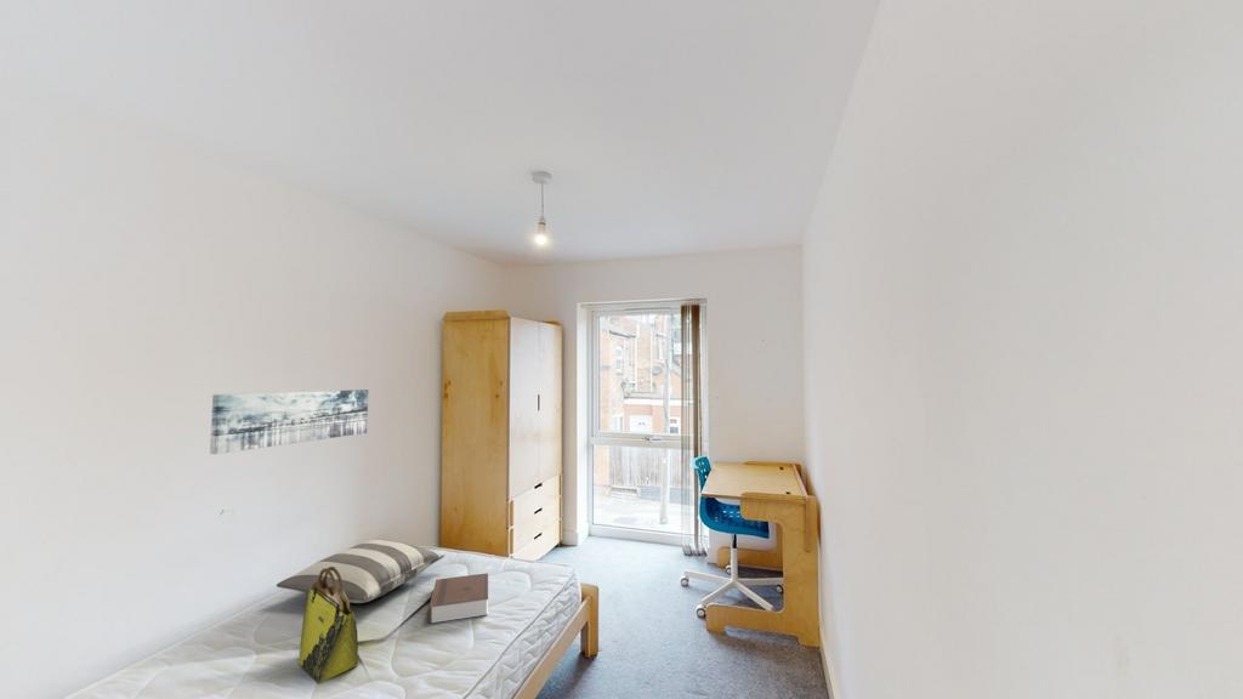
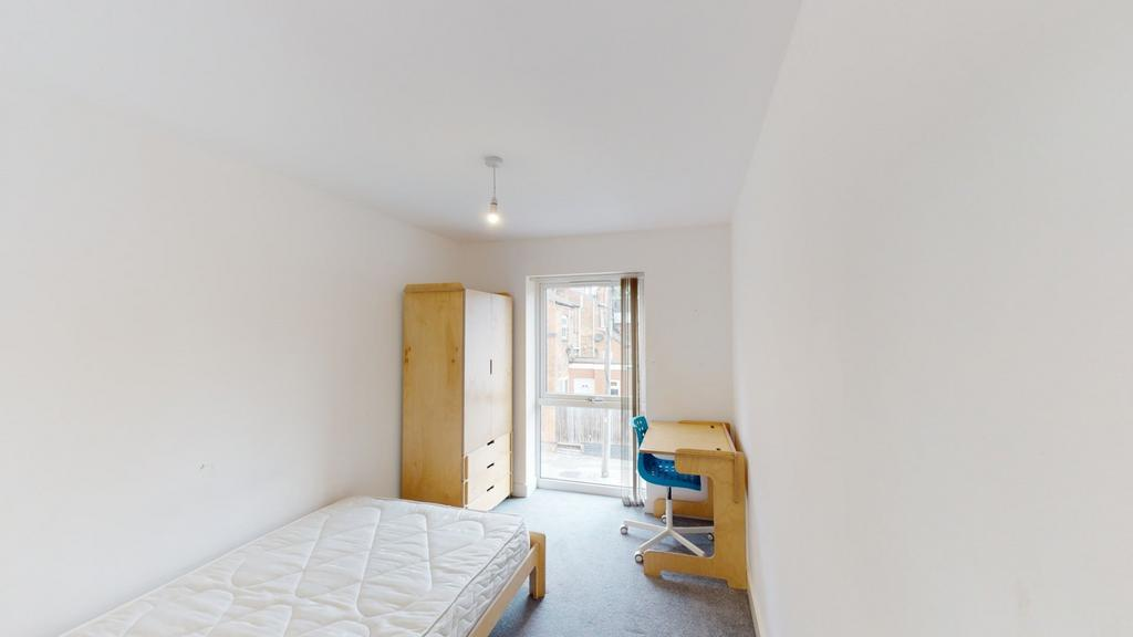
- pillow [276,539,447,604]
- wall art [209,388,369,455]
- tote bag [297,567,359,684]
- book [427,572,489,625]
